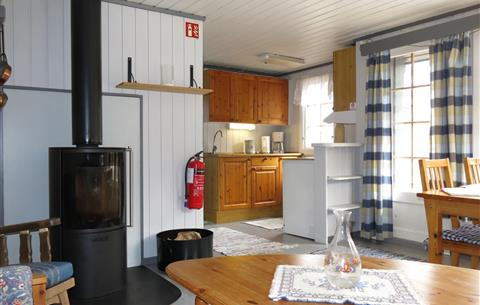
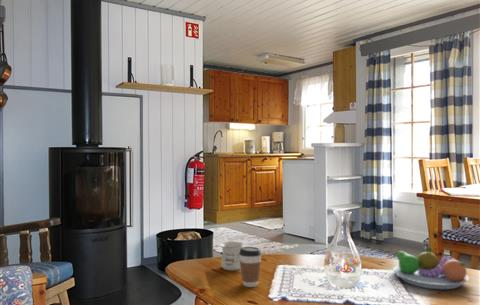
+ coffee cup [239,246,263,288]
+ mug [219,241,244,272]
+ fruit bowl [392,246,470,290]
